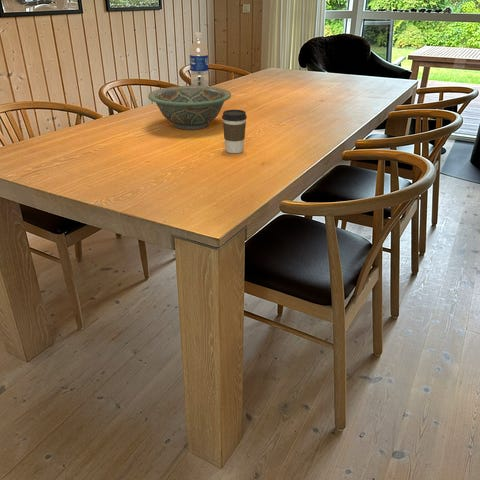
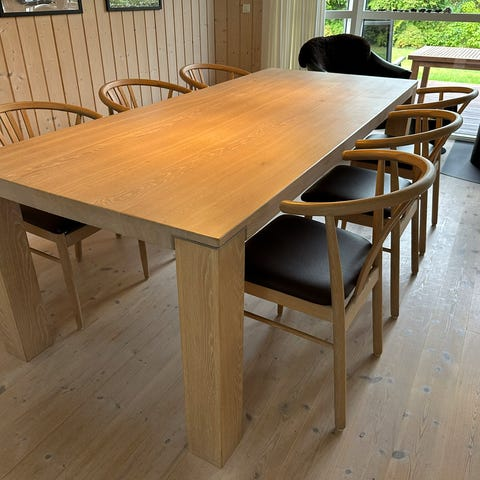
- water bottle [189,32,210,87]
- decorative bowl [147,85,232,131]
- coffee cup [221,109,248,154]
